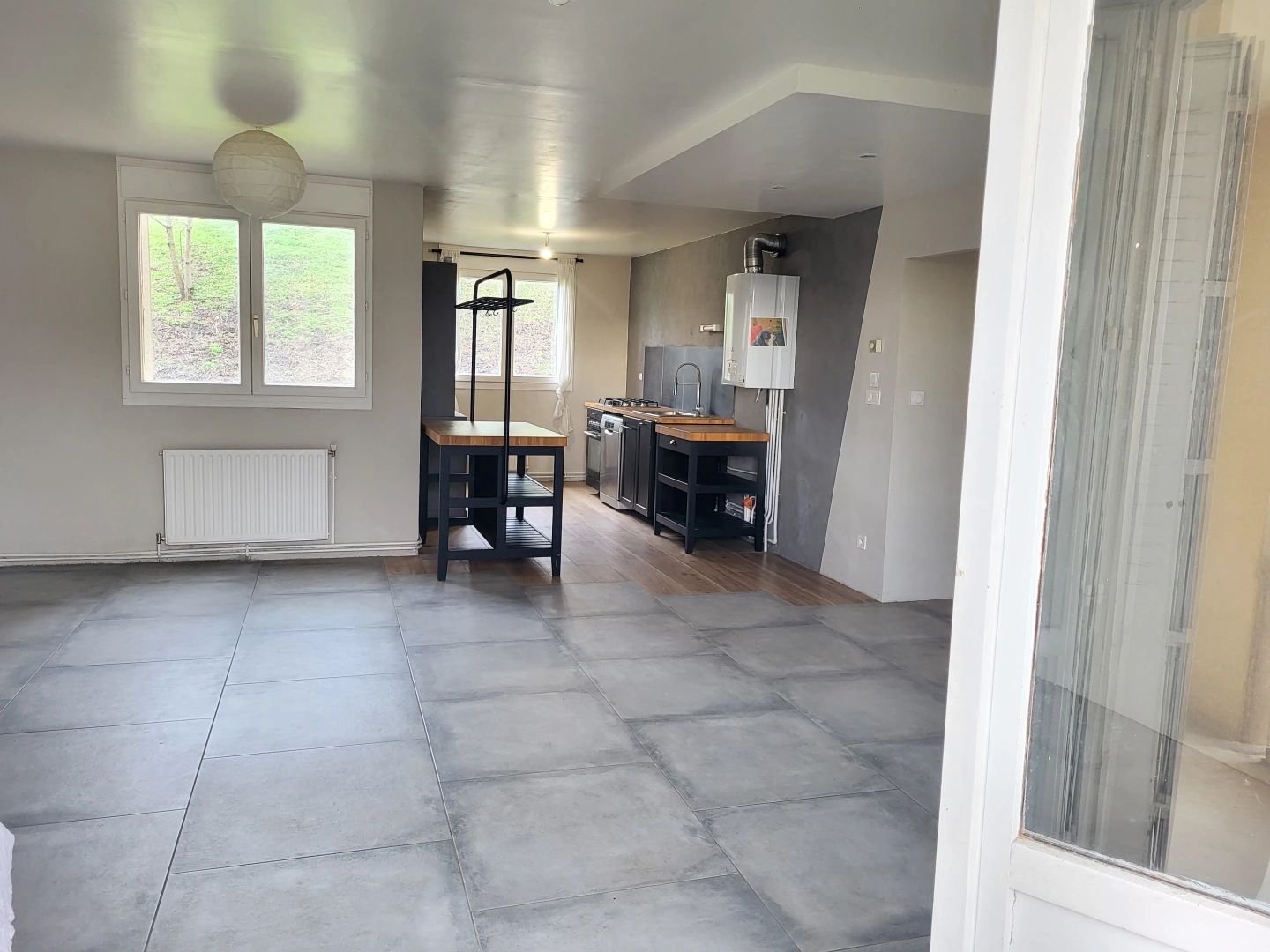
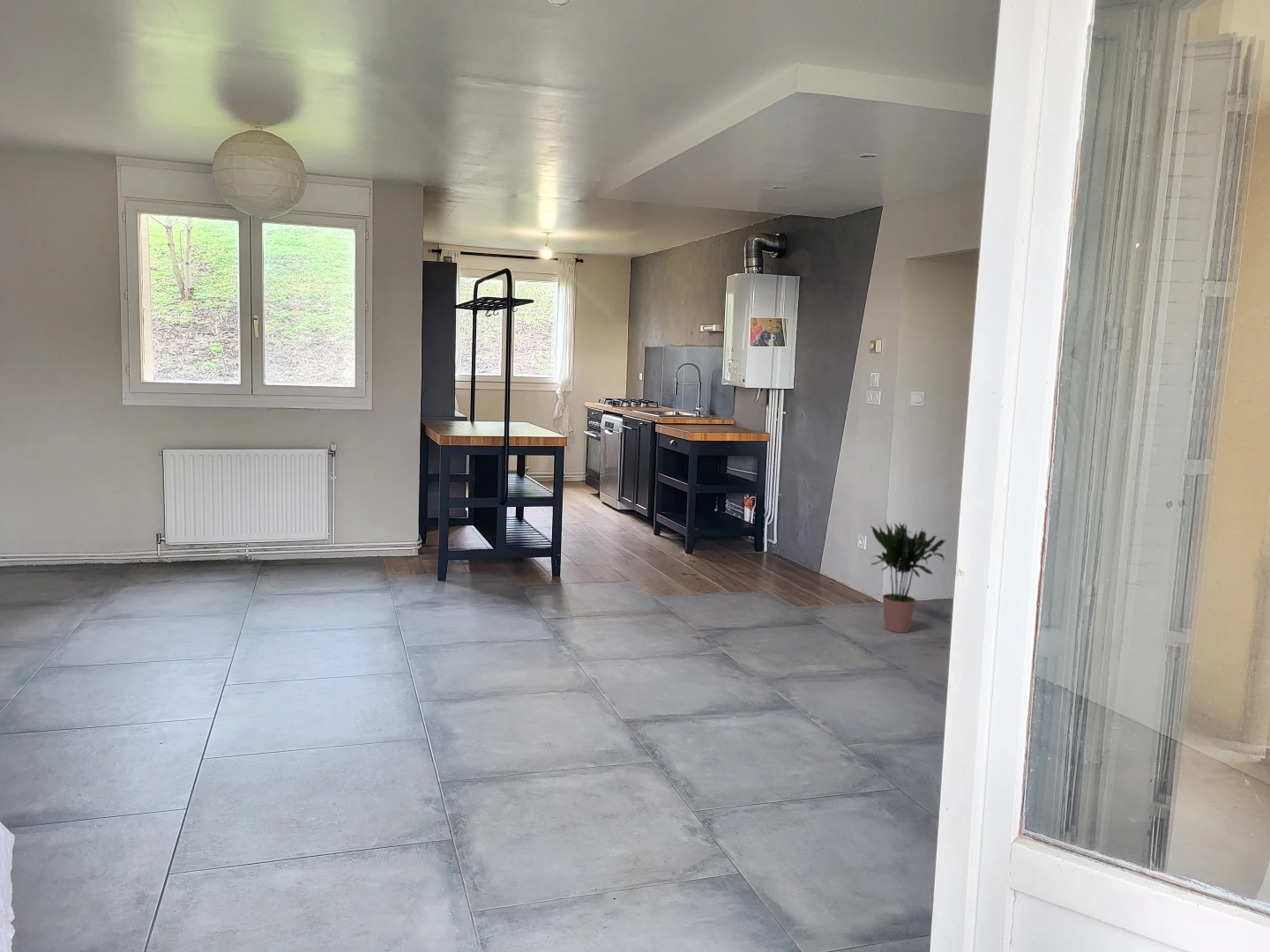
+ potted plant [870,521,948,634]
